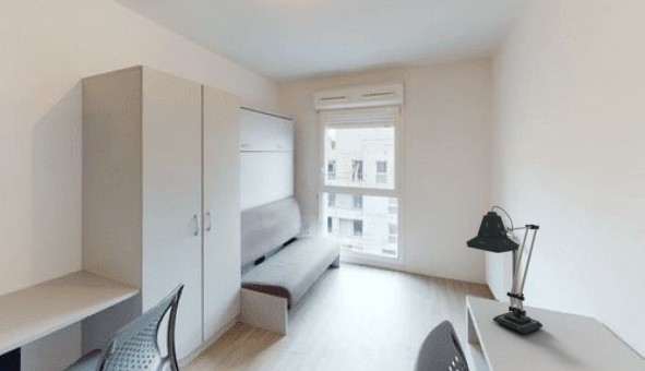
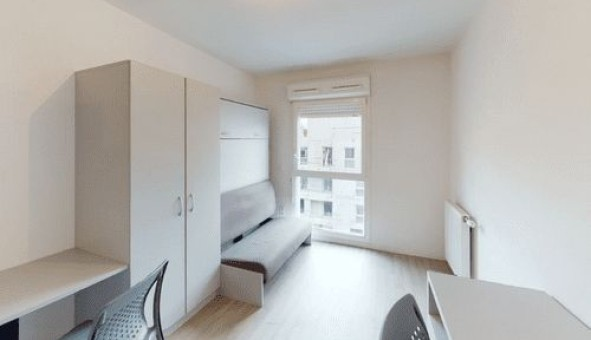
- desk lamp [465,205,544,335]
